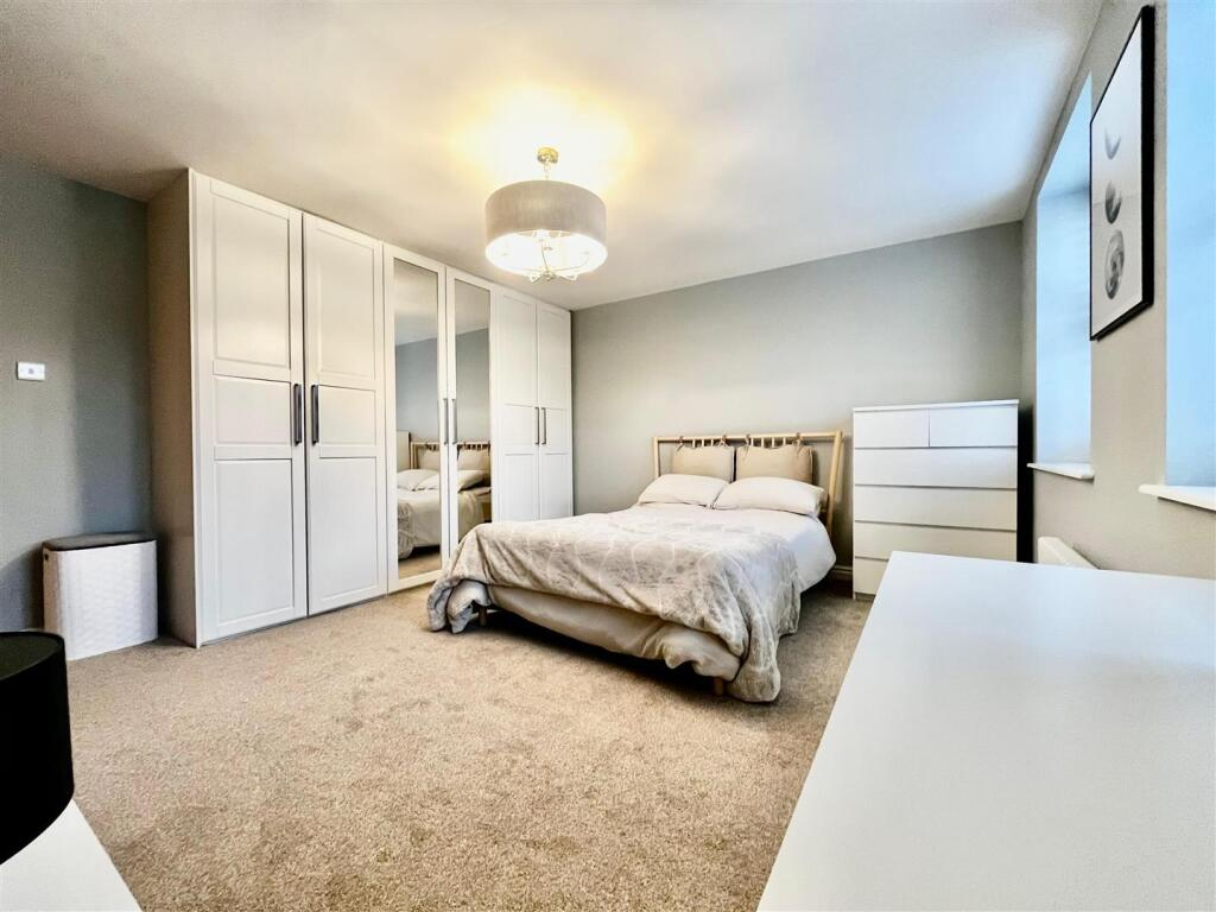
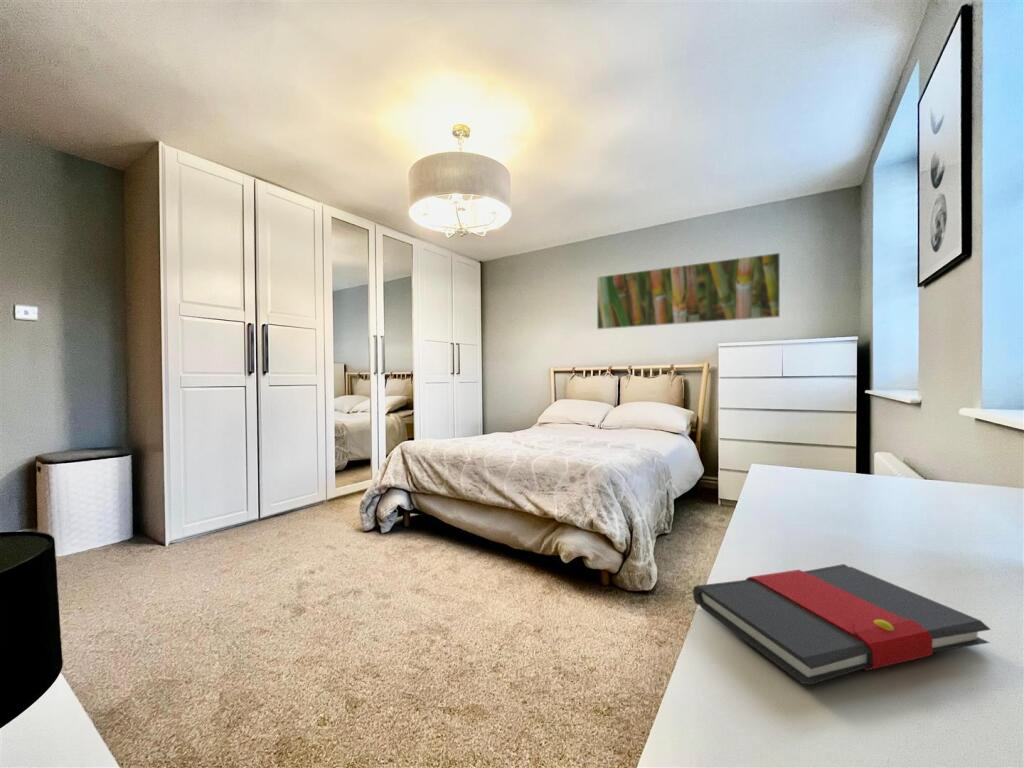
+ book [692,563,992,685]
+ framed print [596,252,781,330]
